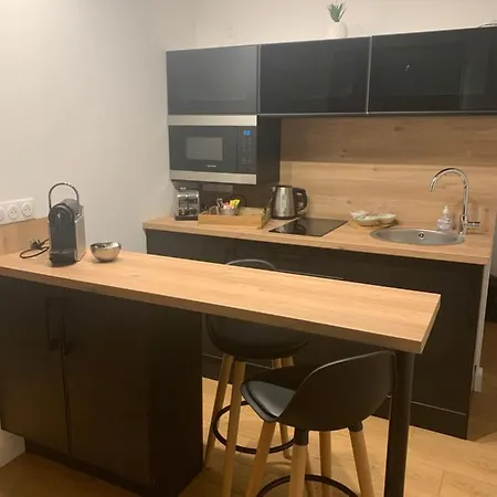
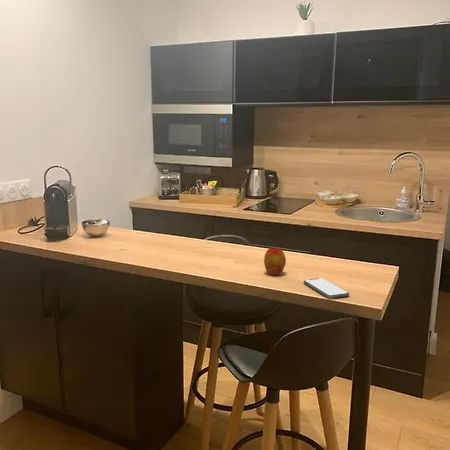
+ smartphone [303,277,350,299]
+ apple [263,243,287,276]
